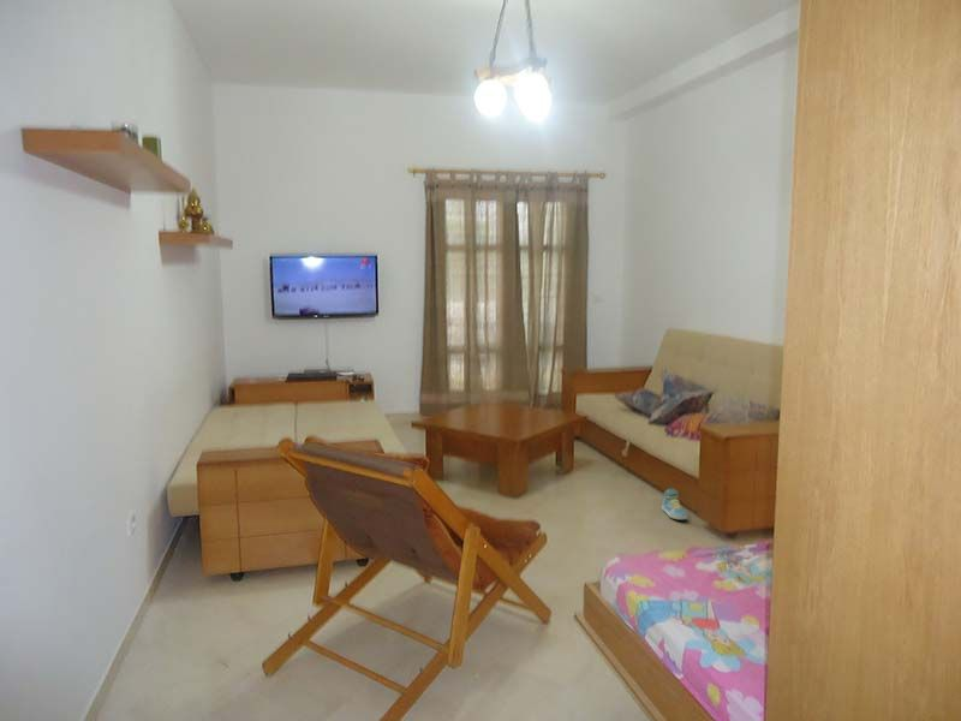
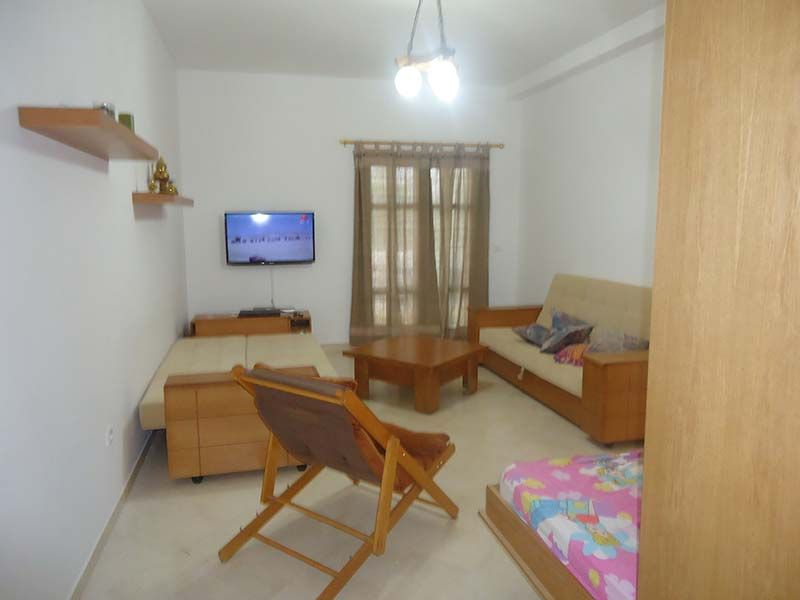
- sneaker [661,487,688,520]
